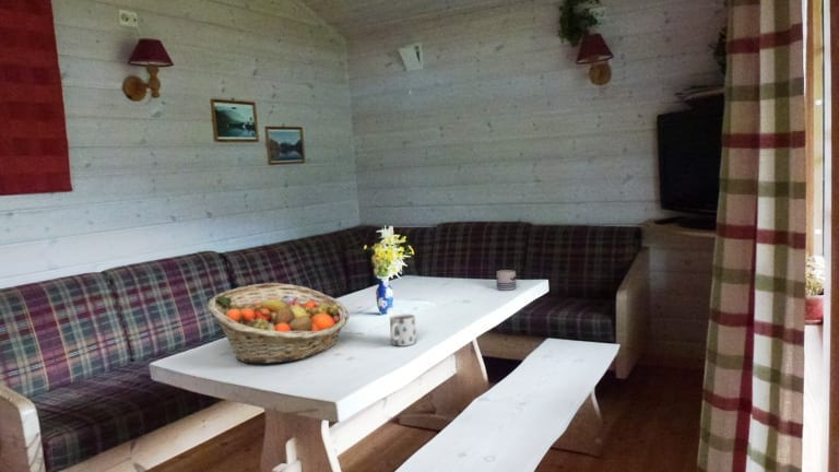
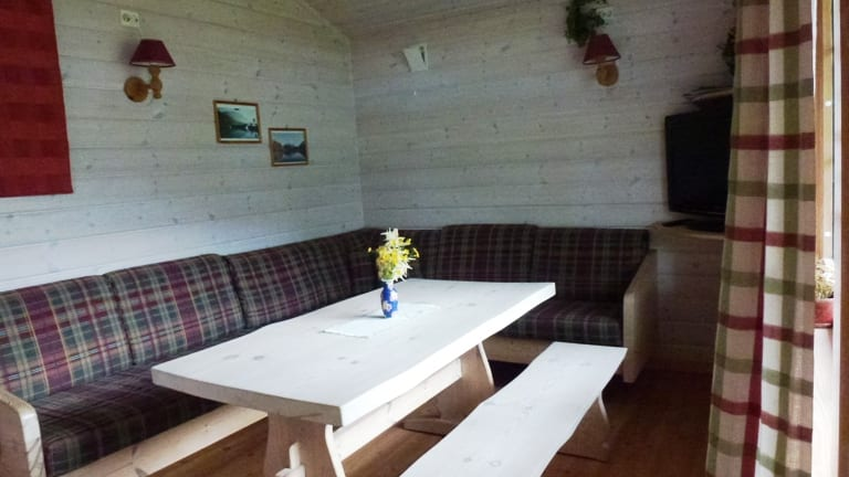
- mug [495,269,518,291]
- mug [389,314,417,347]
- fruit basket [206,282,351,365]
